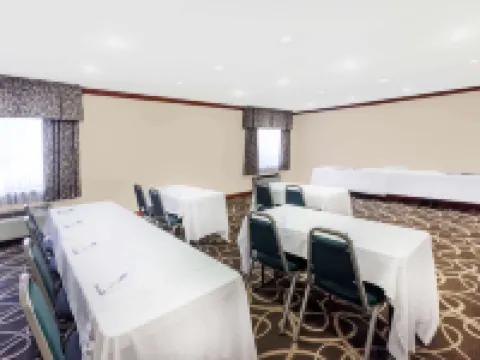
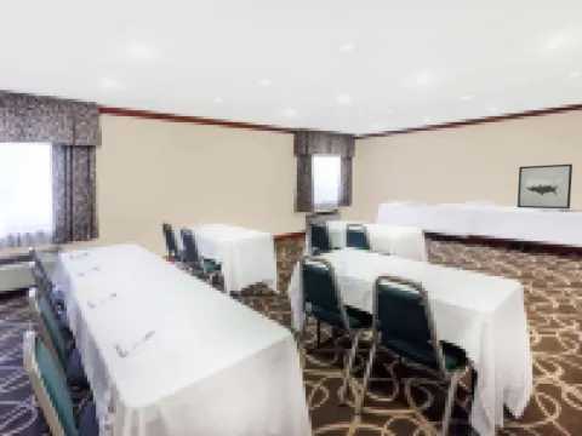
+ wall art [517,162,574,210]
